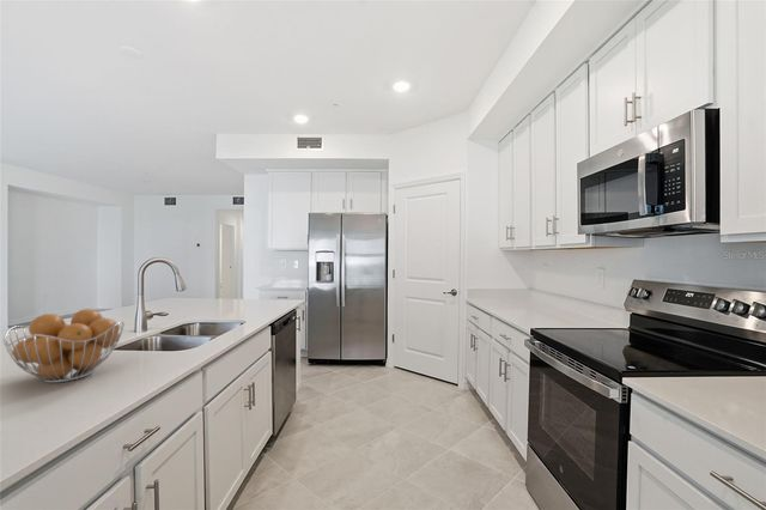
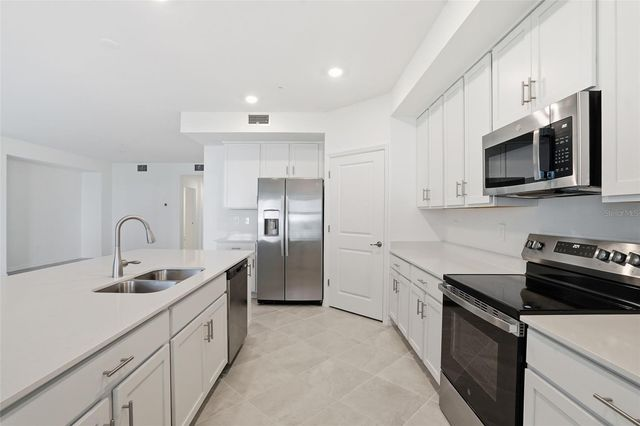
- fruit basket [2,308,126,384]
